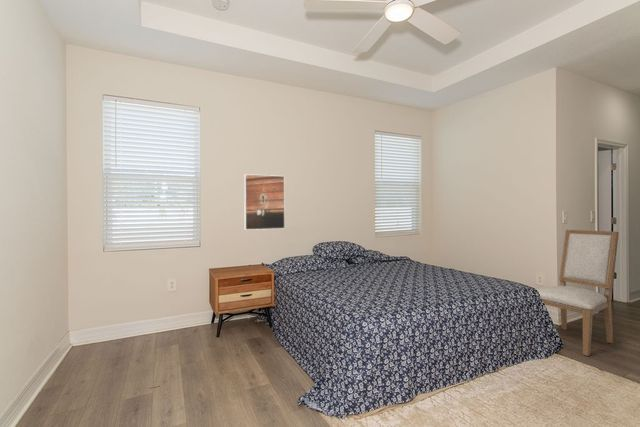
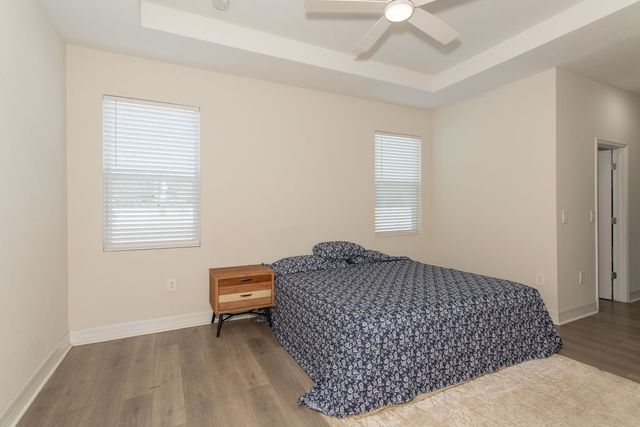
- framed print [243,173,286,231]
- chair [535,229,620,357]
